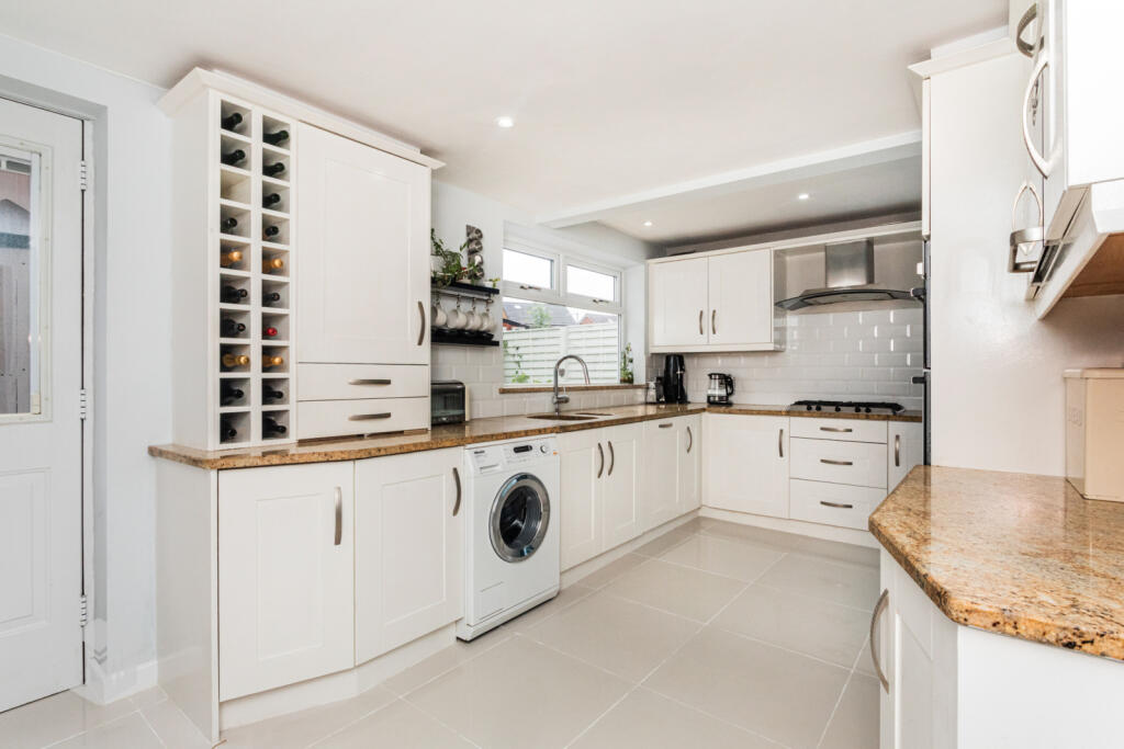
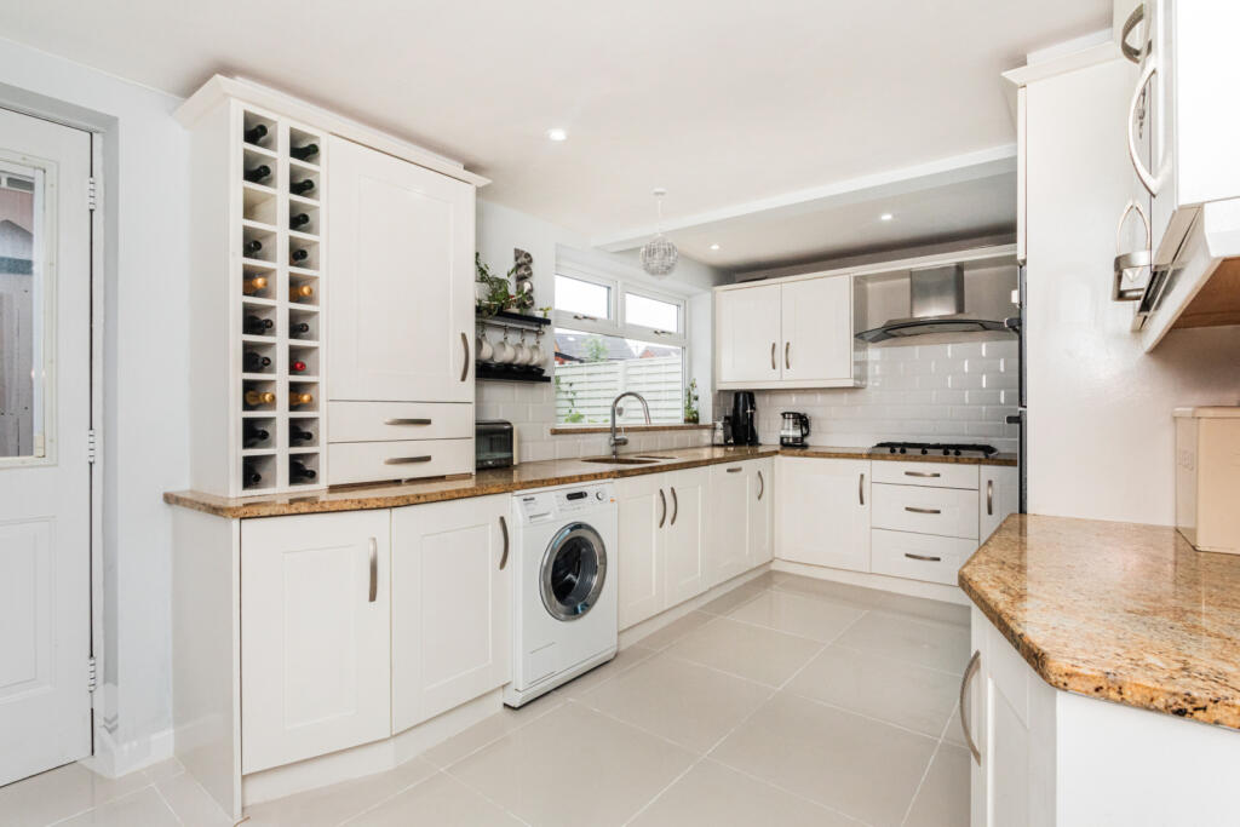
+ pendant light [638,186,682,285]
